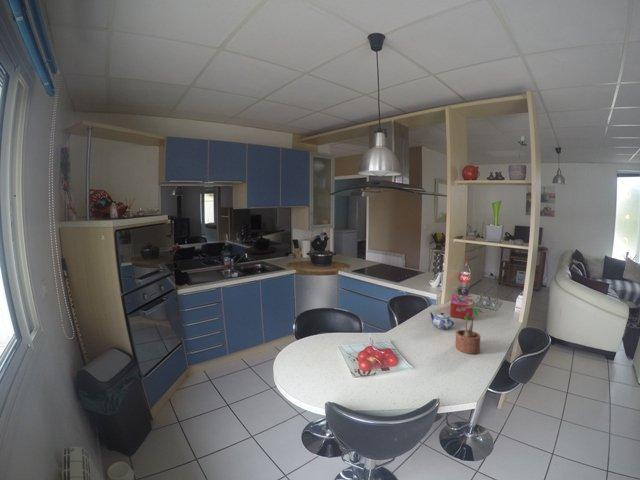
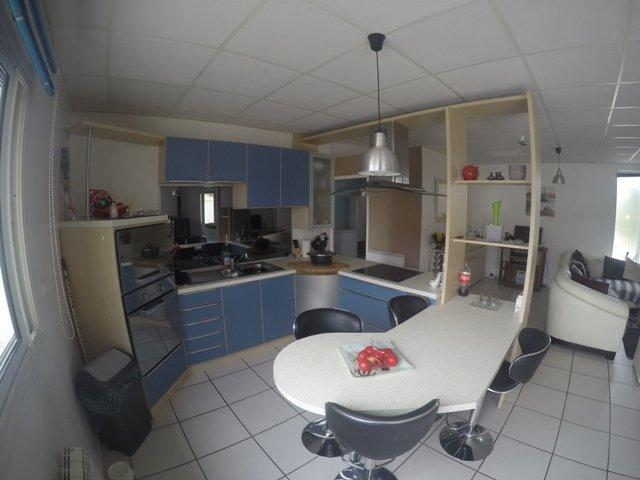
- teapot [429,311,454,330]
- tissue box [449,293,474,320]
- potted plant [454,306,485,355]
